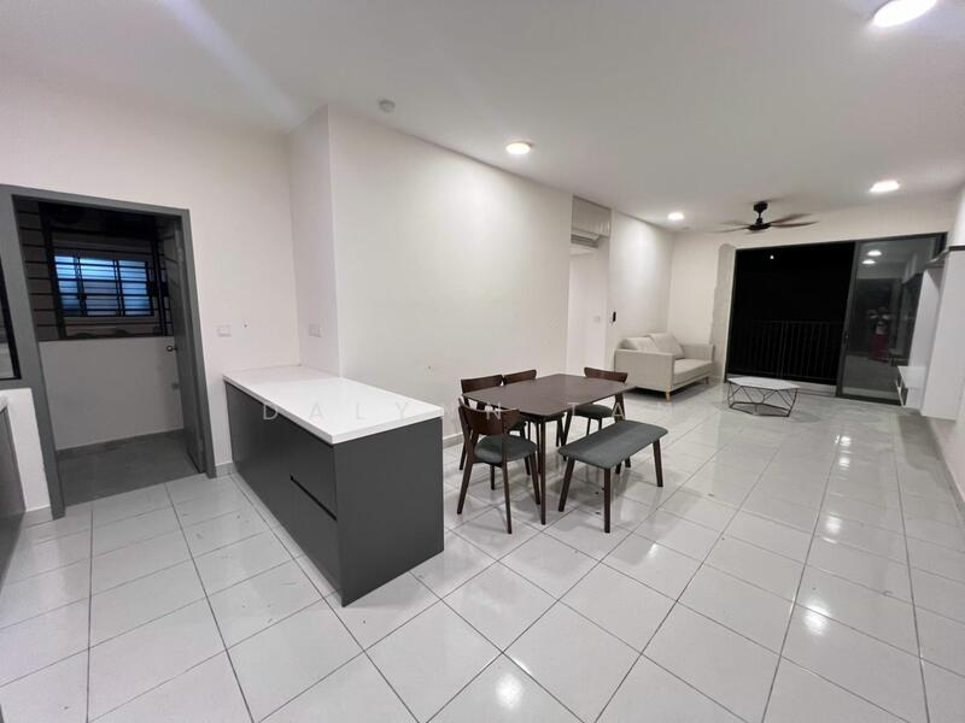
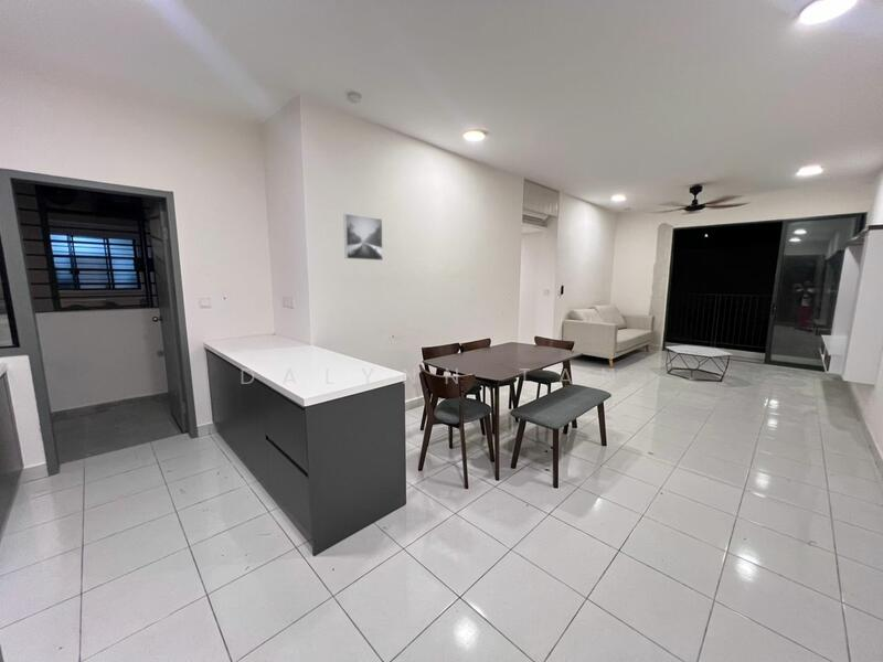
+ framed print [342,213,384,261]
